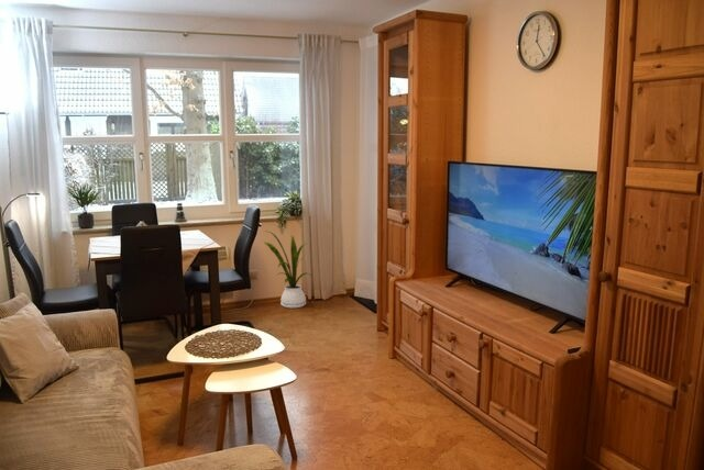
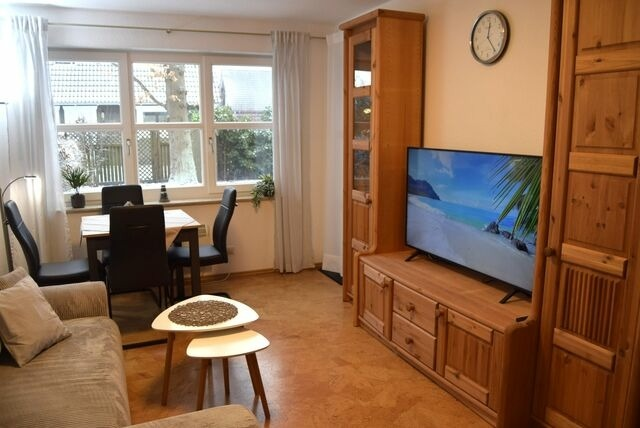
- house plant [263,230,312,310]
